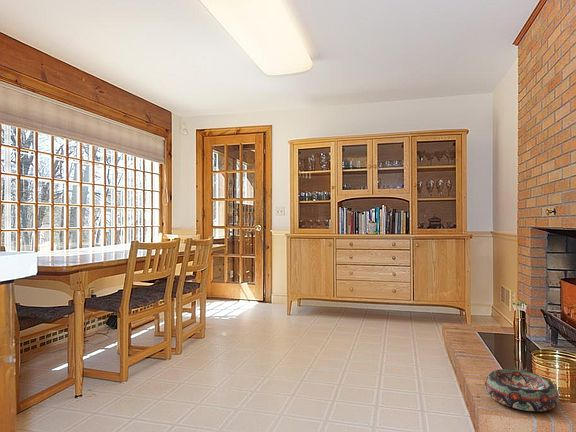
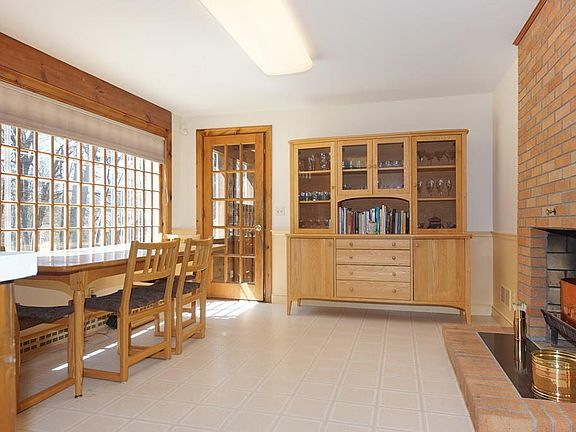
- decorative bowl [484,368,560,412]
